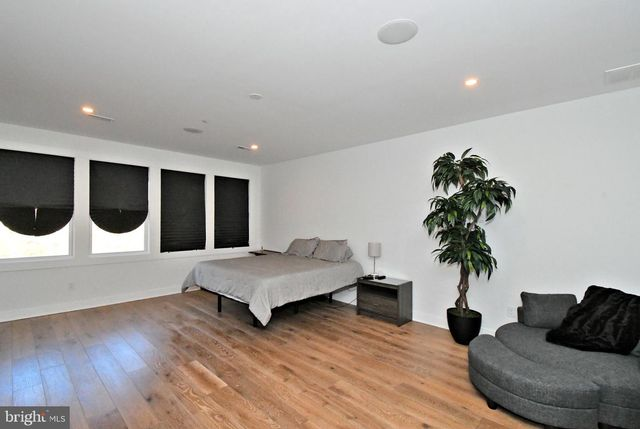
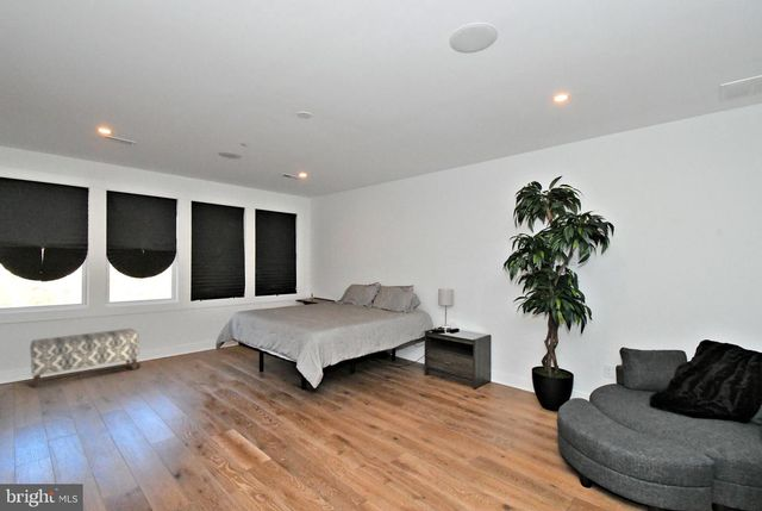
+ bench [29,328,140,390]
